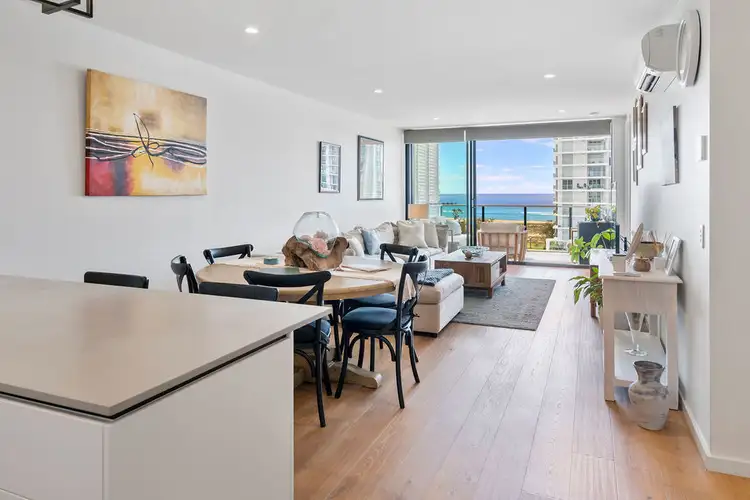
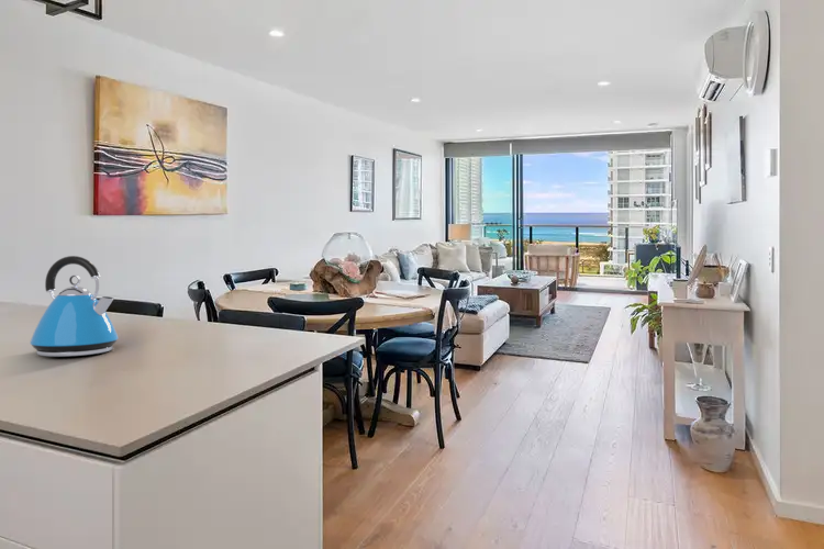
+ kettle [29,255,120,358]
